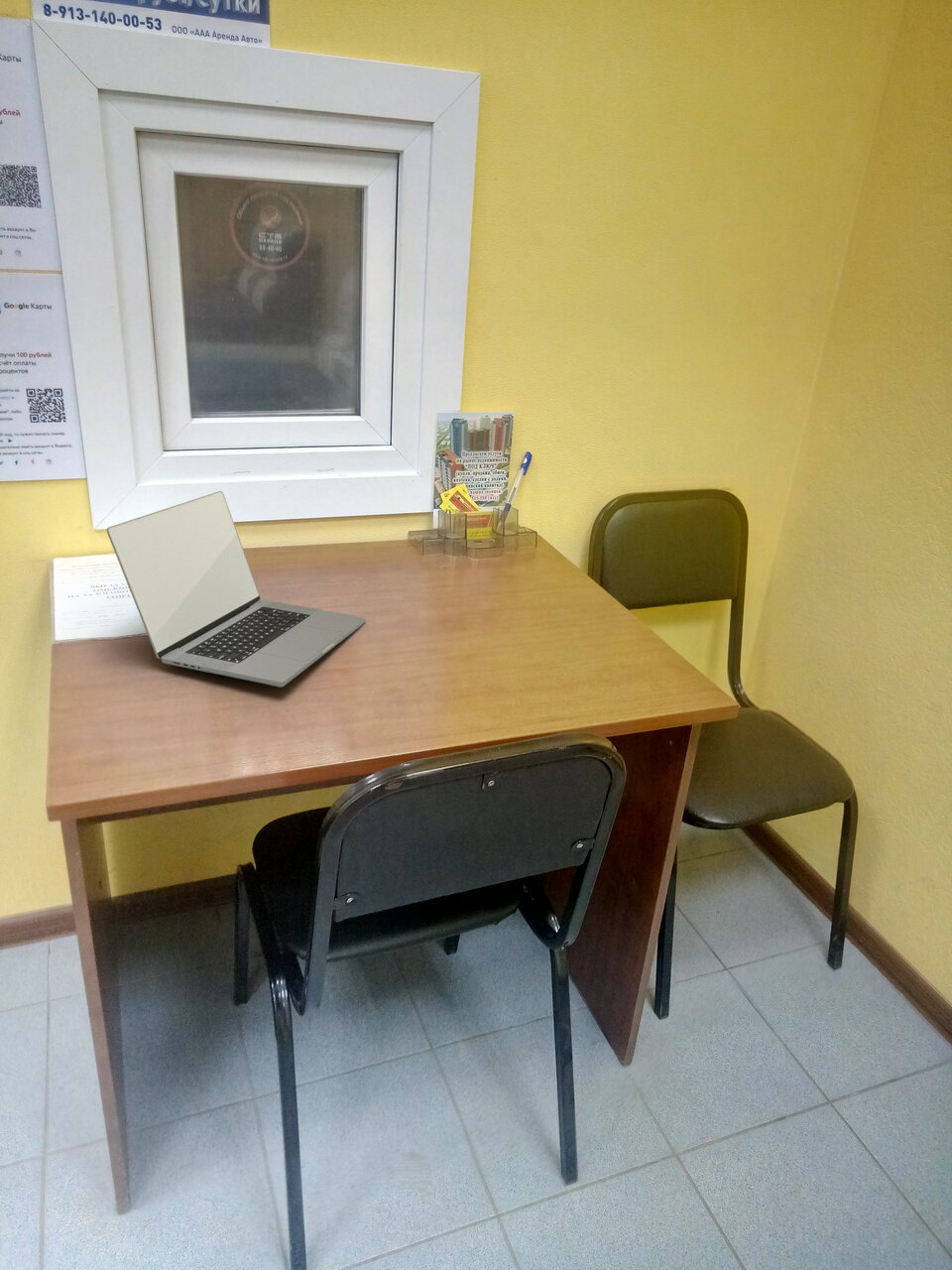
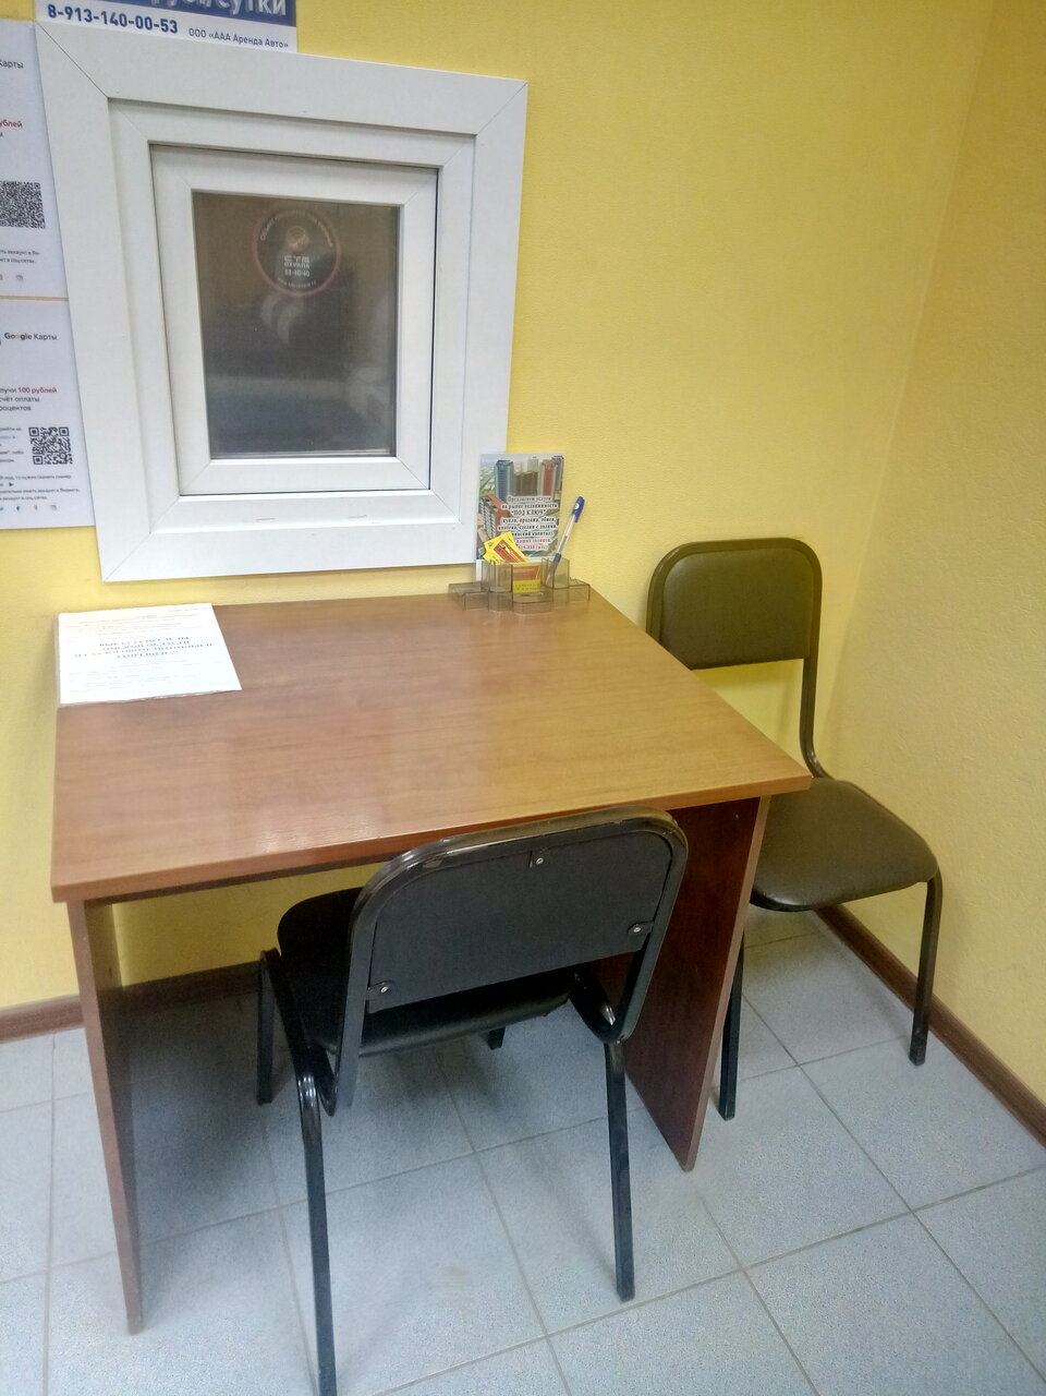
- laptop [106,490,367,689]
